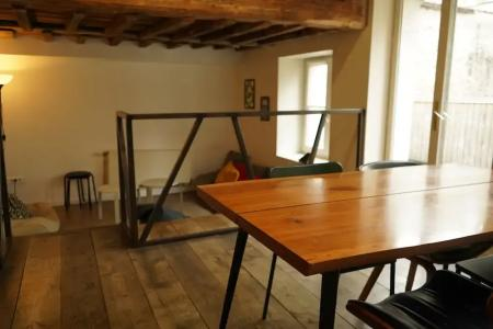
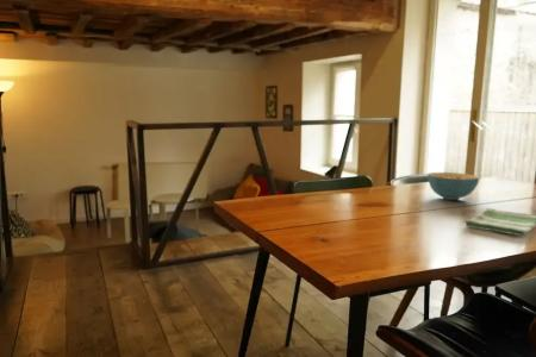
+ cereal bowl [426,171,480,201]
+ dish towel [462,207,536,237]
